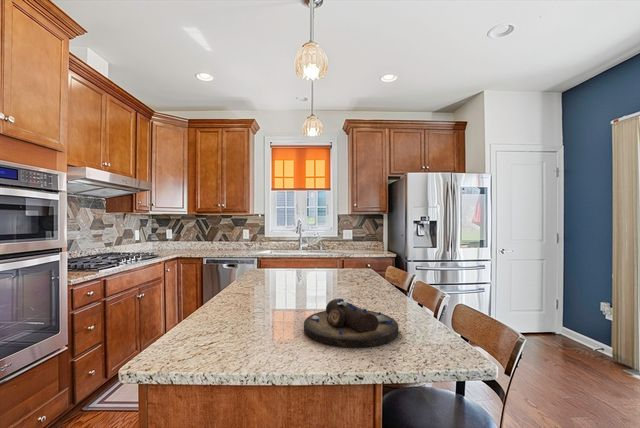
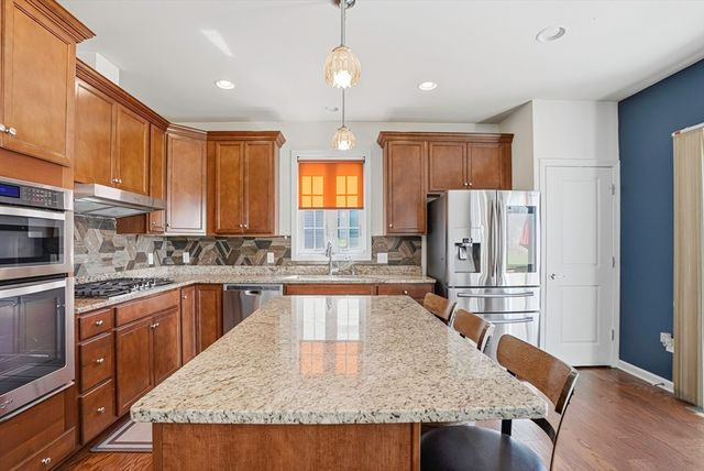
- decorative bowl [303,298,400,349]
